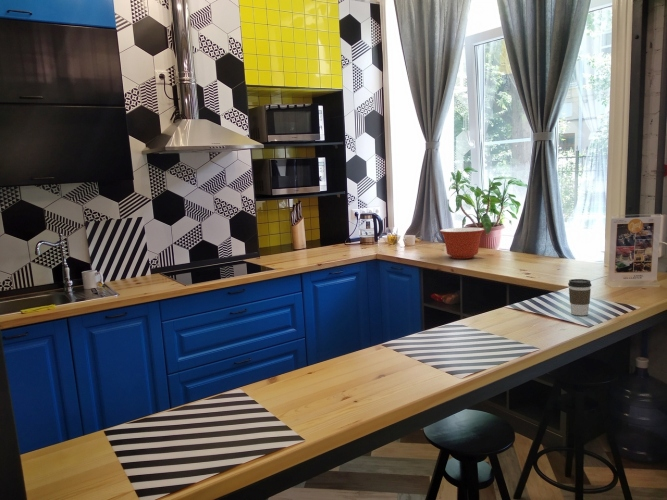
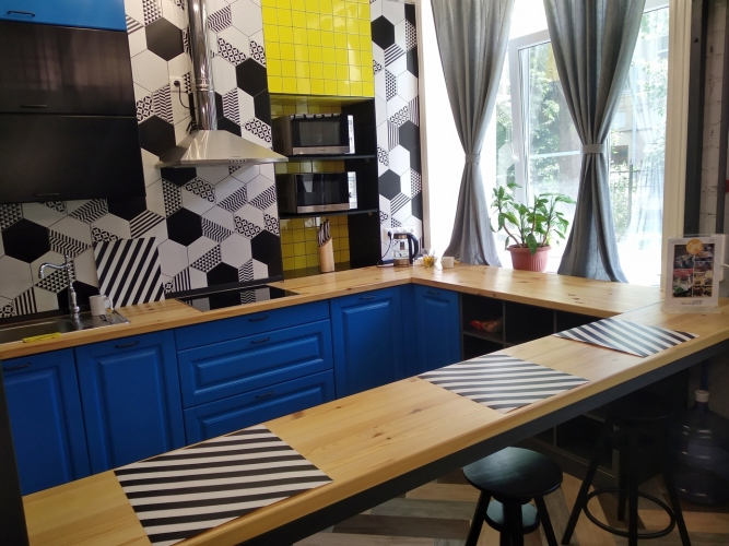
- coffee cup [567,278,592,316]
- mixing bowl [439,227,486,260]
